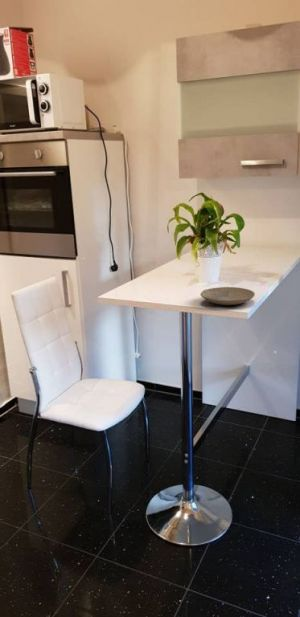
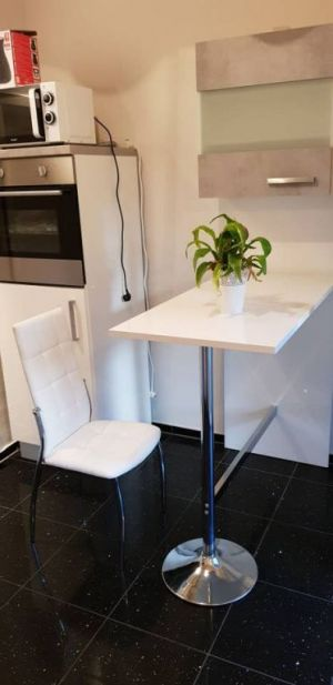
- plate [200,286,256,306]
